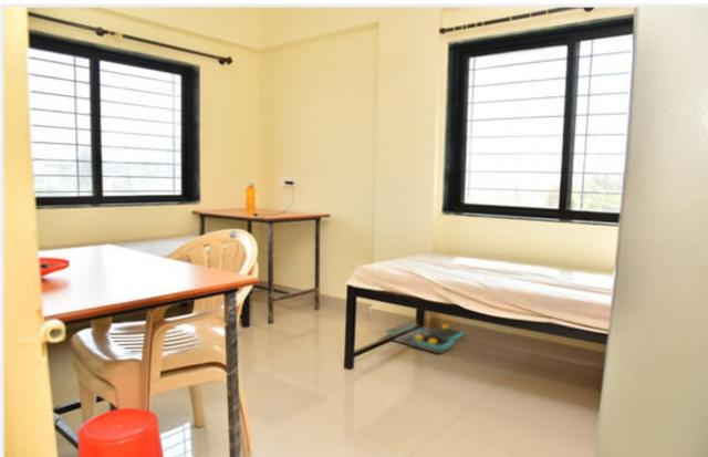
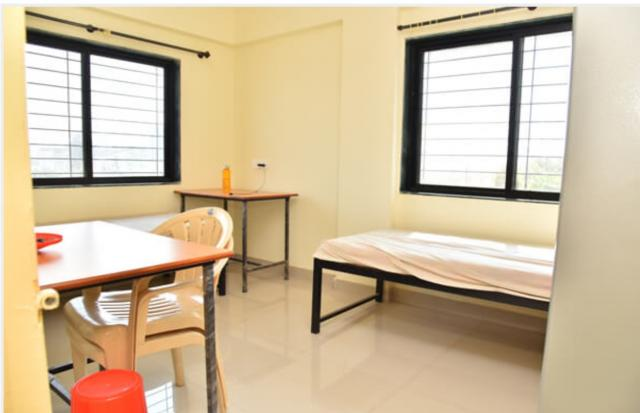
- storage bin [384,319,467,355]
